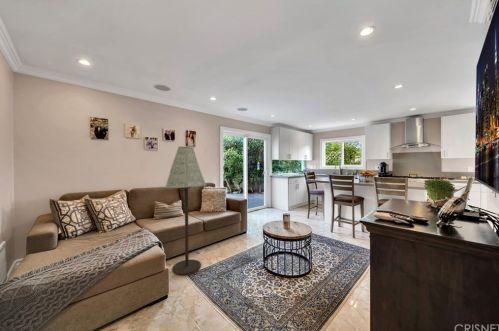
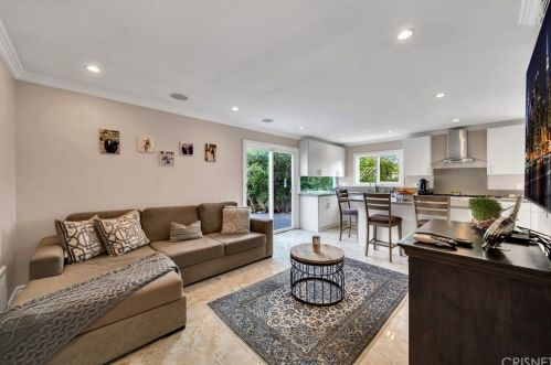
- floor lamp [165,146,207,276]
